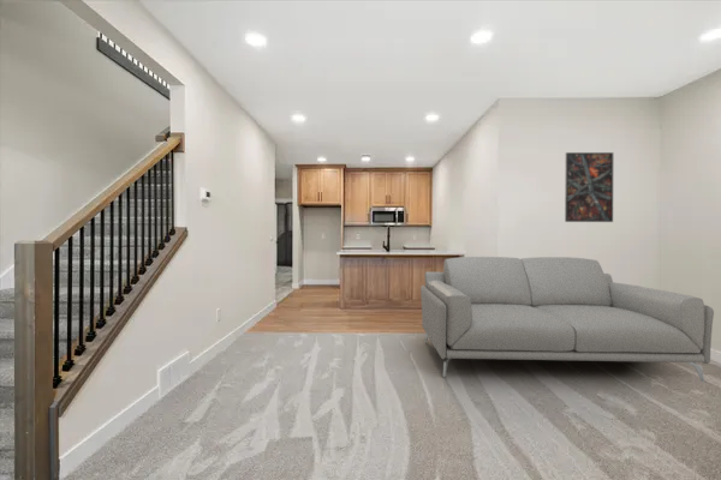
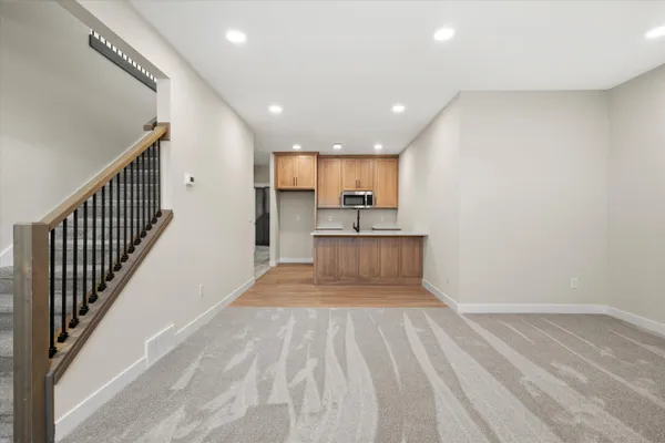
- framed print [564,151,614,223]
- sofa [419,256,715,383]
